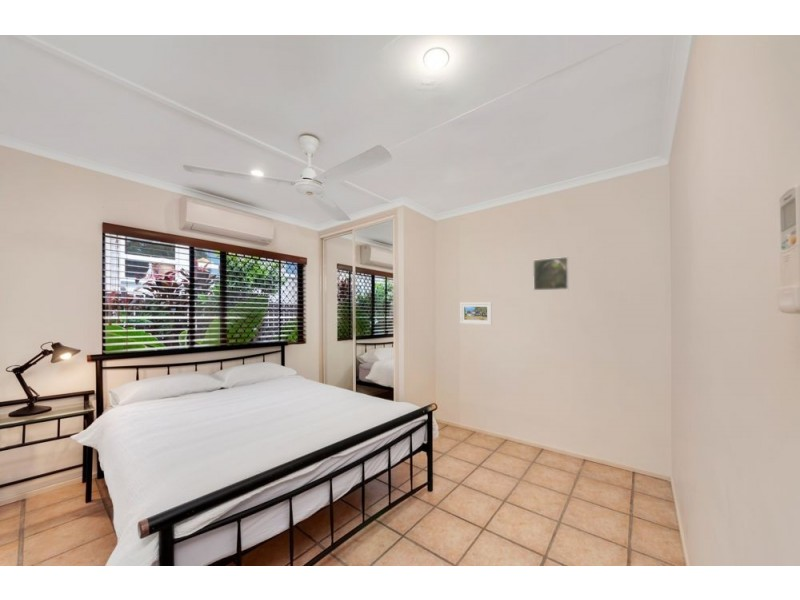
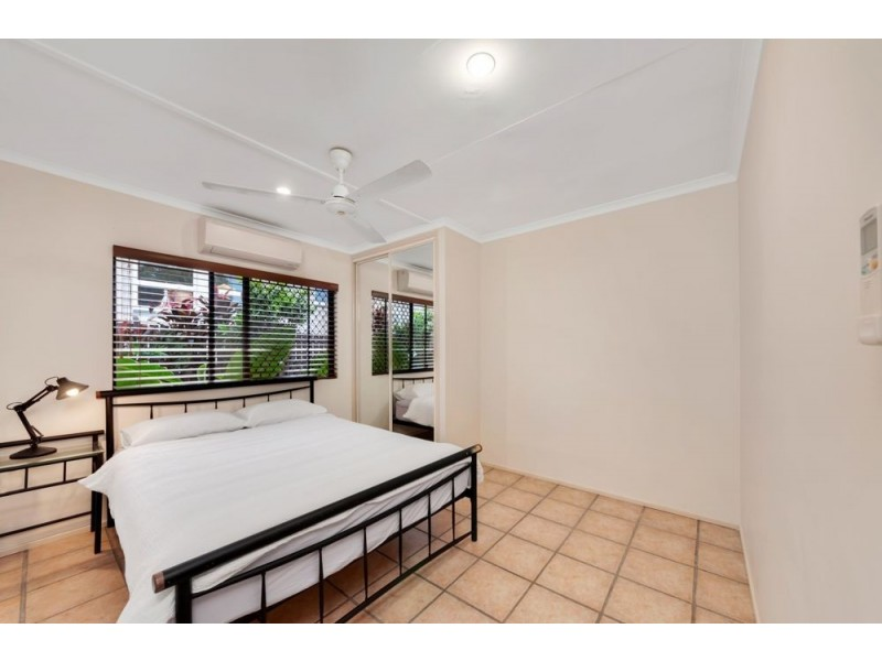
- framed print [459,301,493,326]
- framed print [532,256,570,291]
